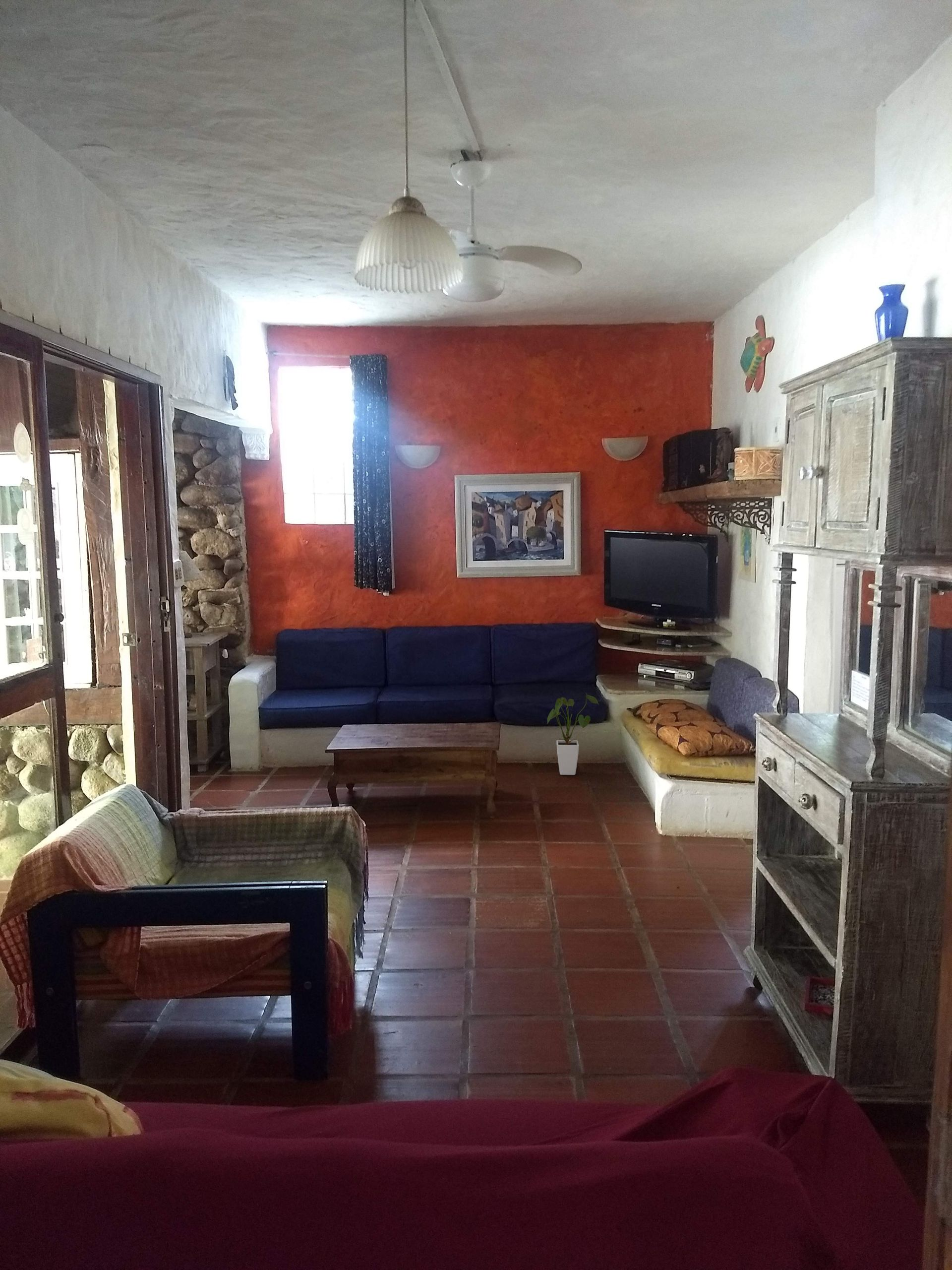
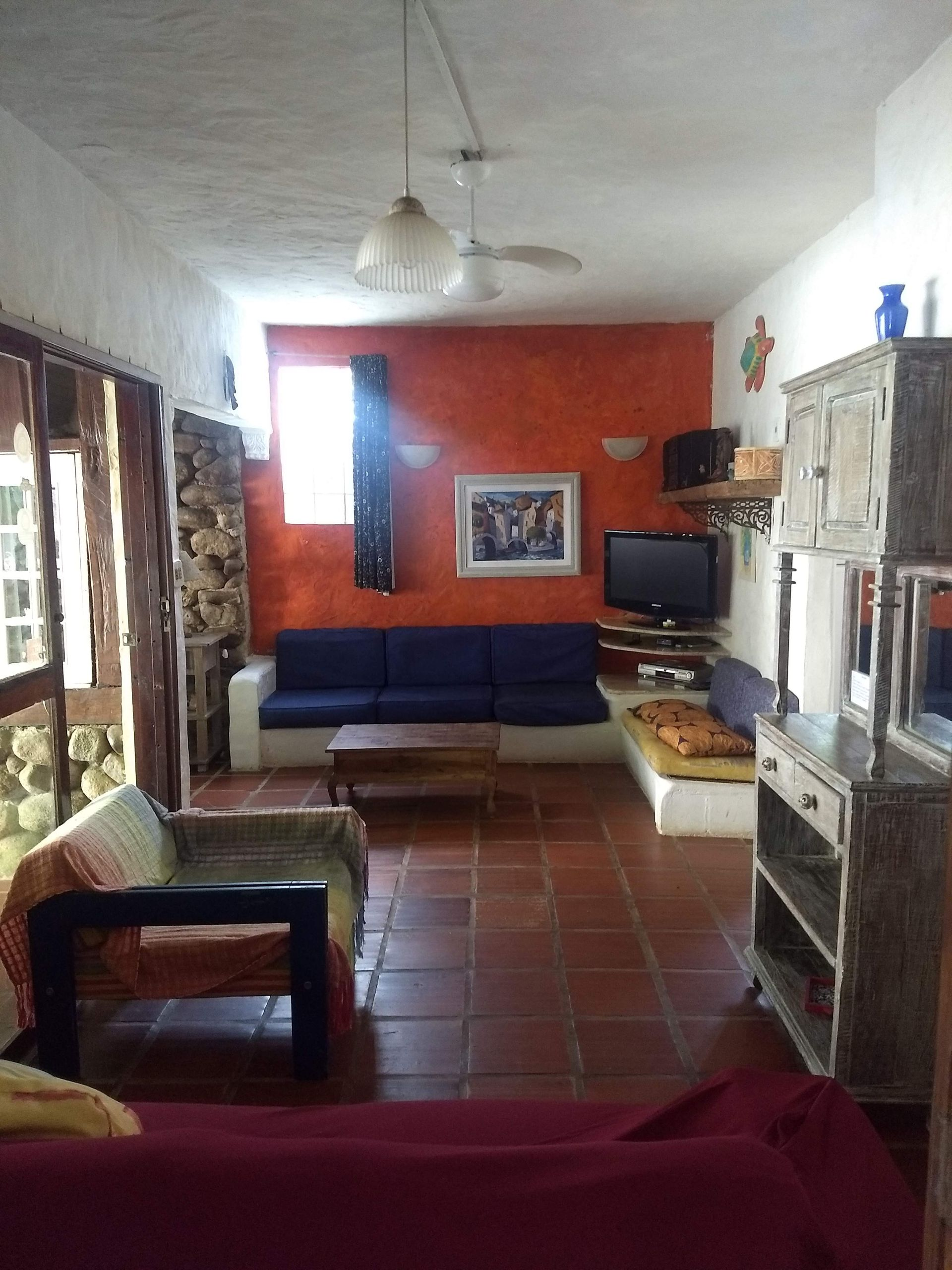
- house plant [547,693,599,775]
